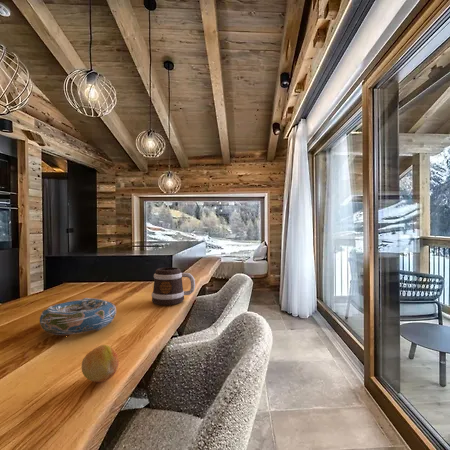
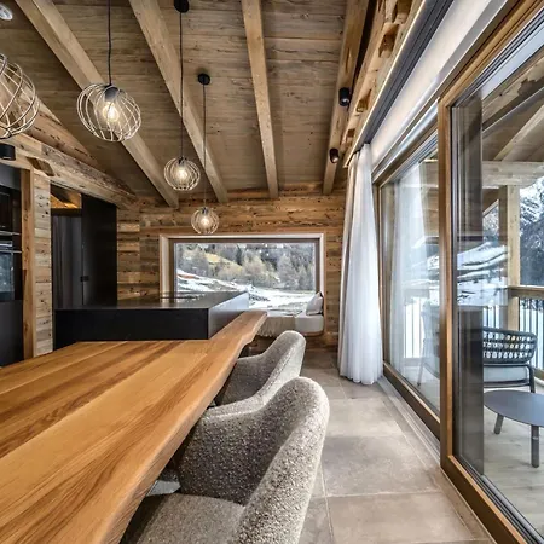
- mug [151,266,196,306]
- decorative bowl [39,297,118,336]
- fruit [81,344,120,383]
